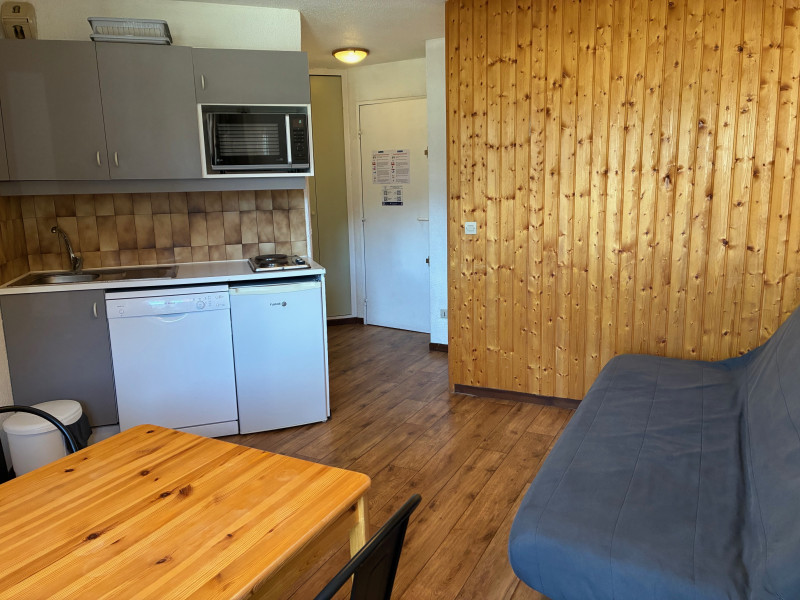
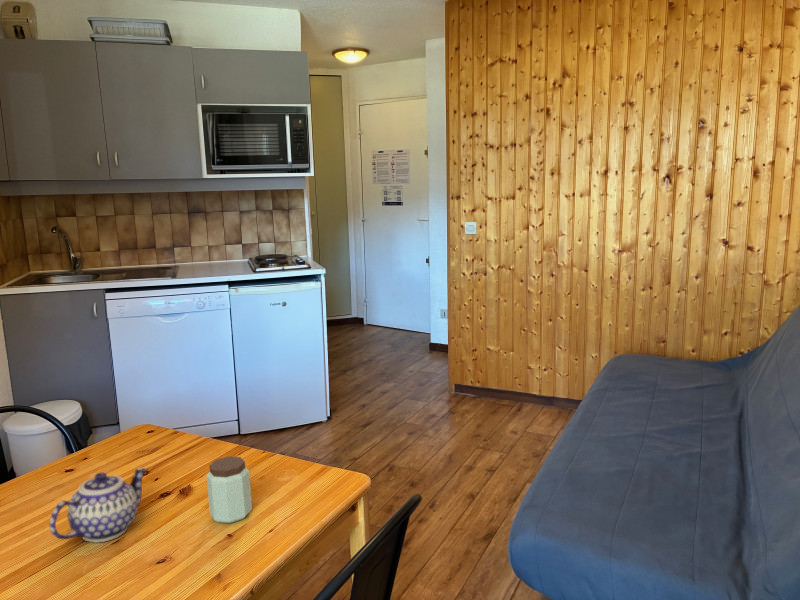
+ peanut butter [206,455,253,524]
+ teapot [48,466,148,544]
